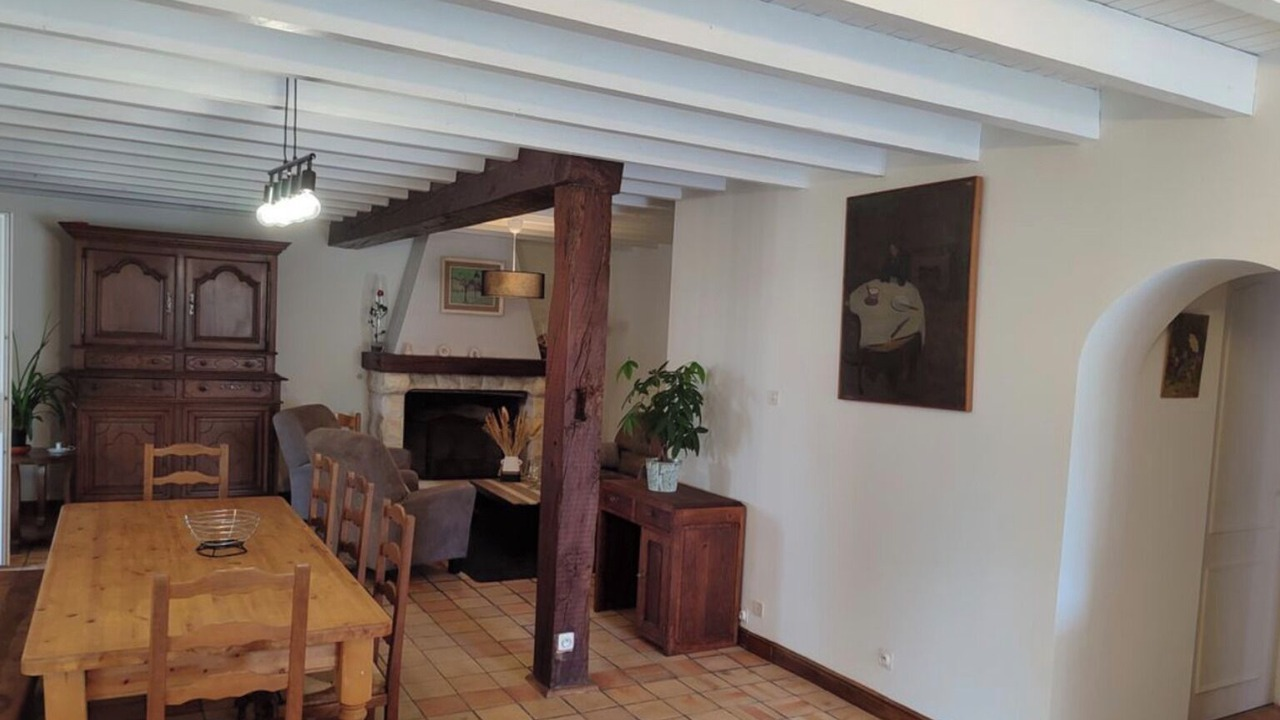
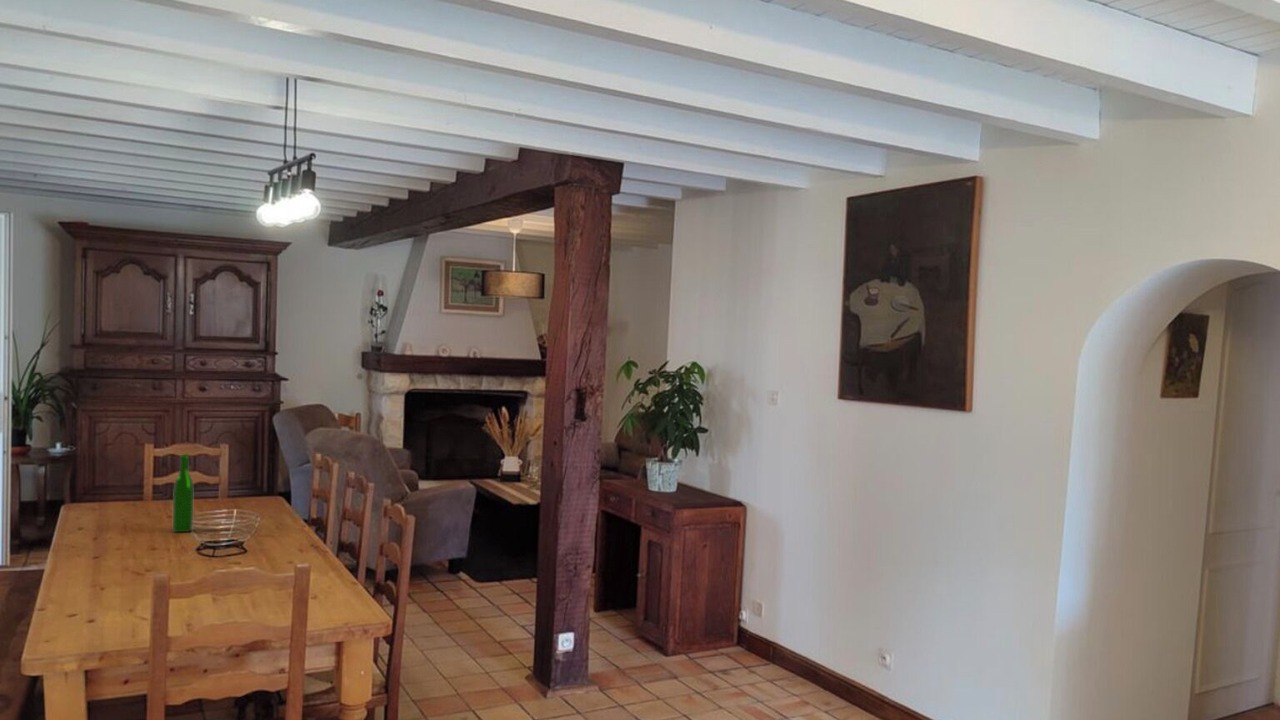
+ wine bottle [172,454,194,533]
